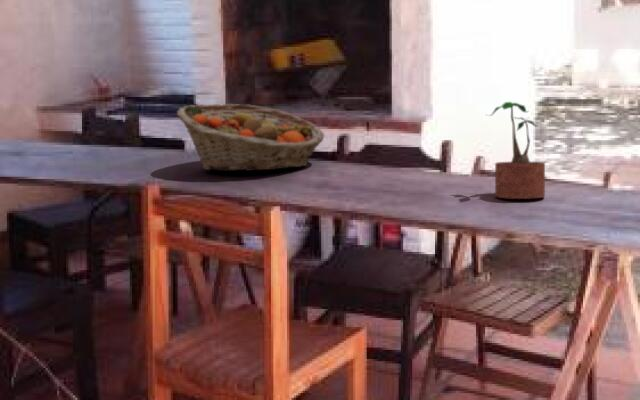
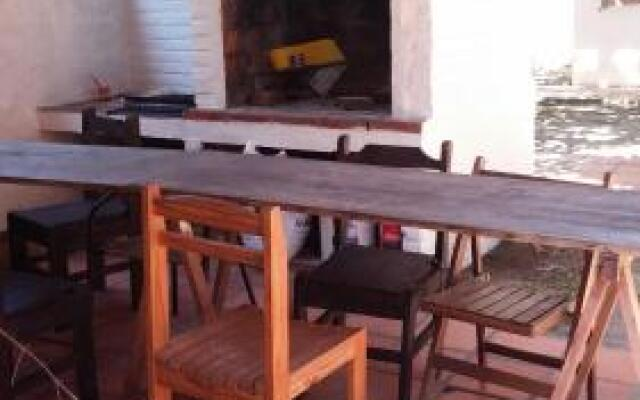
- fruit basket [176,103,325,172]
- potted plant [486,101,546,200]
